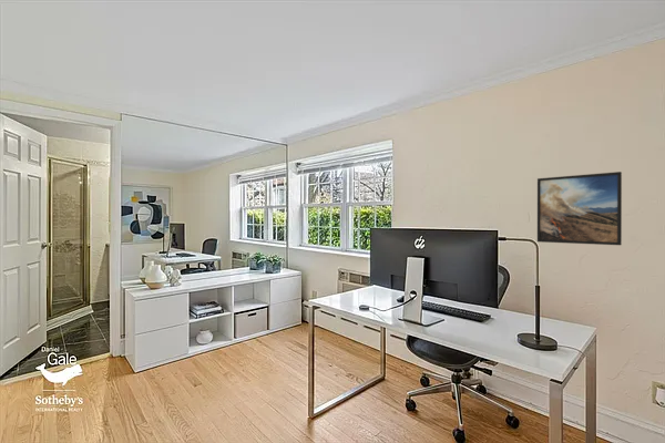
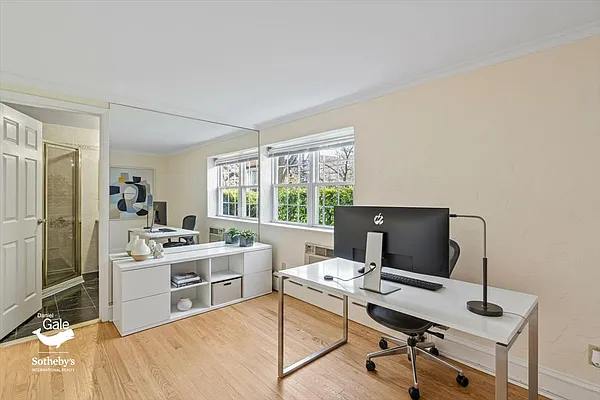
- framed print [536,171,623,246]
